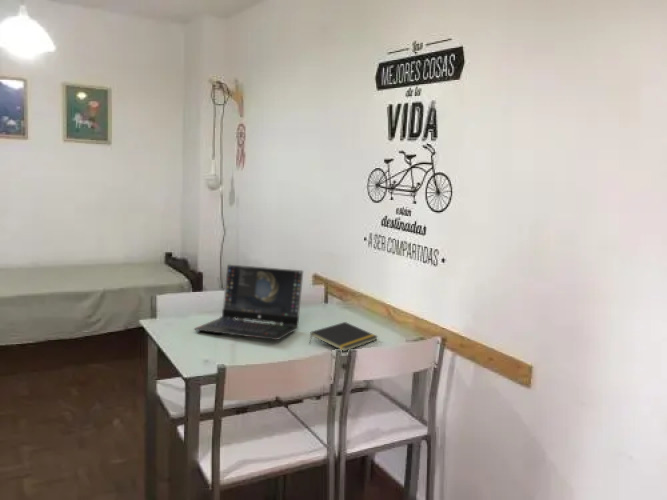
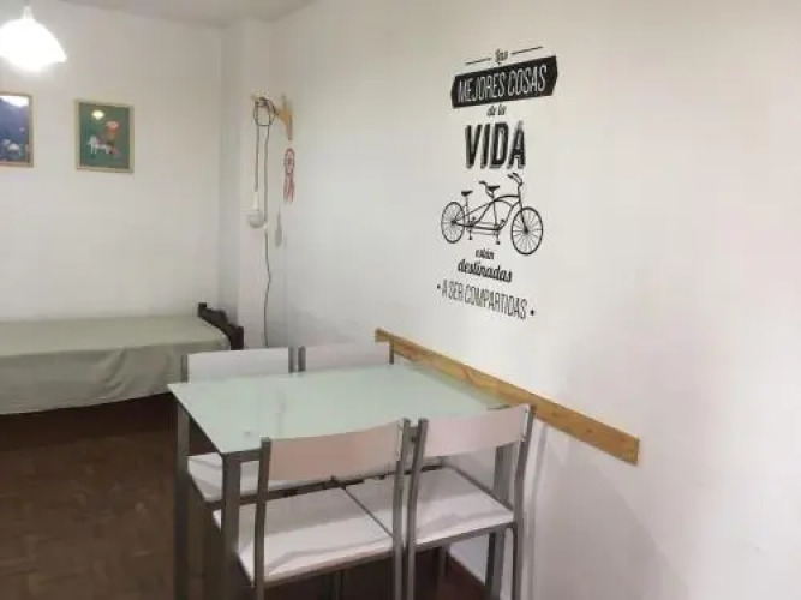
- laptop computer [193,263,304,341]
- notepad [308,321,379,352]
